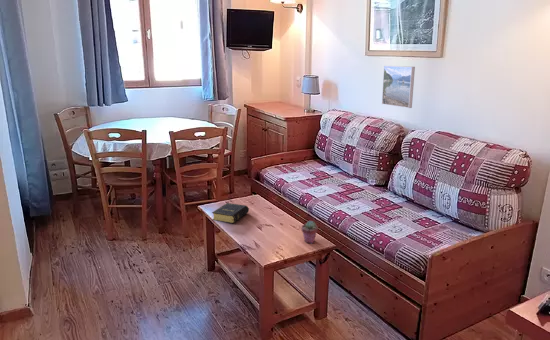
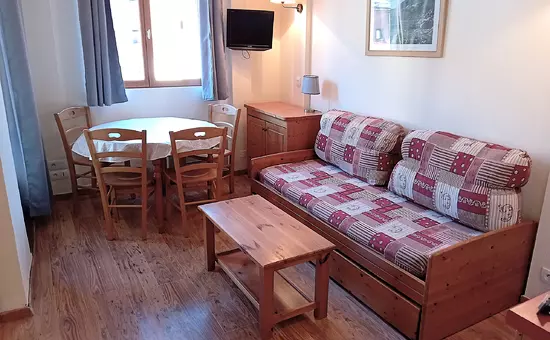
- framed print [381,65,416,109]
- book [211,202,250,224]
- potted succulent [300,220,319,244]
